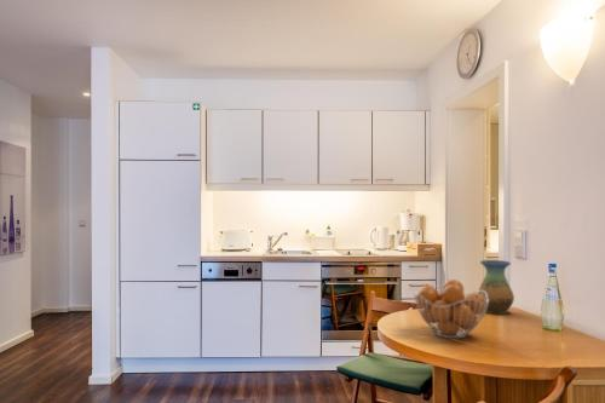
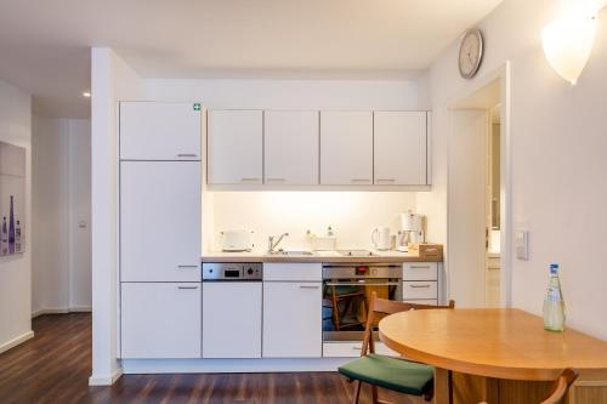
- fruit basket [413,278,489,340]
- vase [478,259,515,316]
